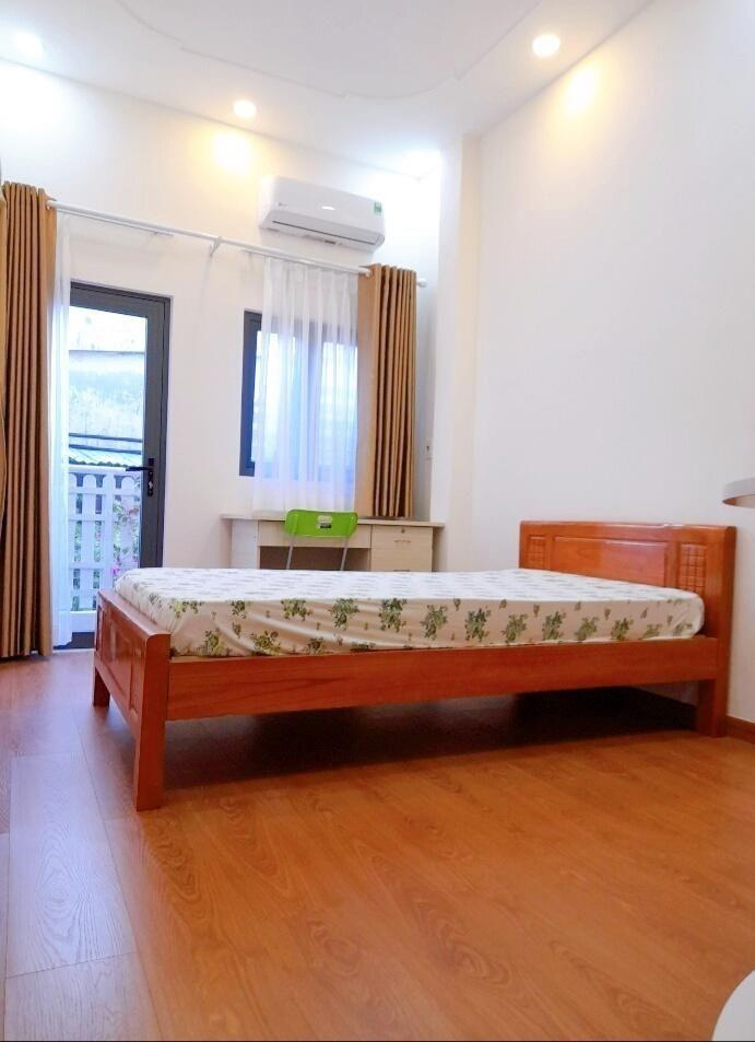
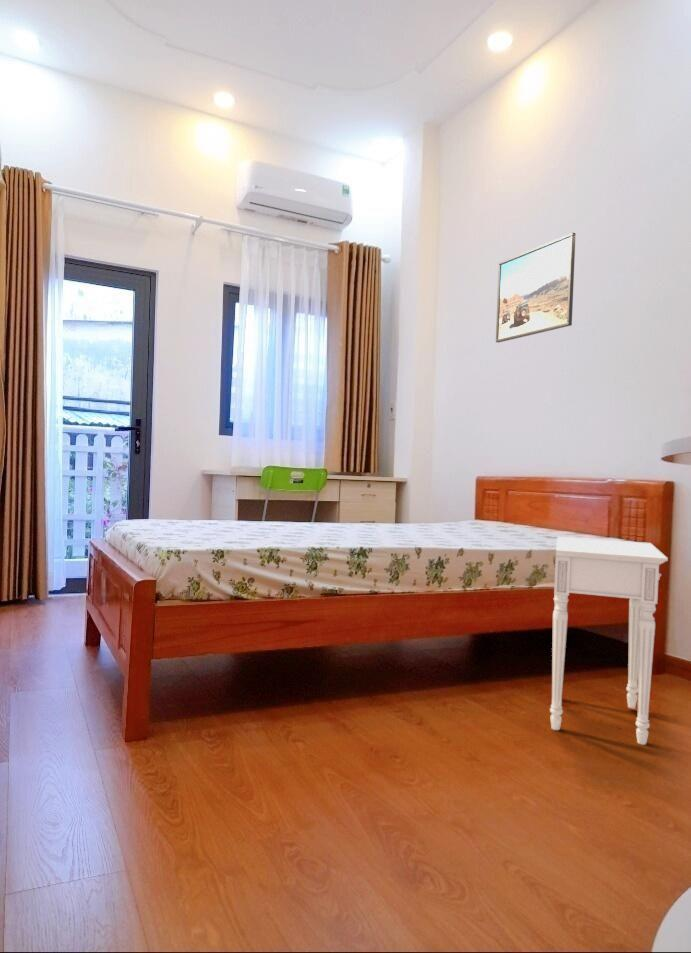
+ nightstand [549,536,669,746]
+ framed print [495,232,577,344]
